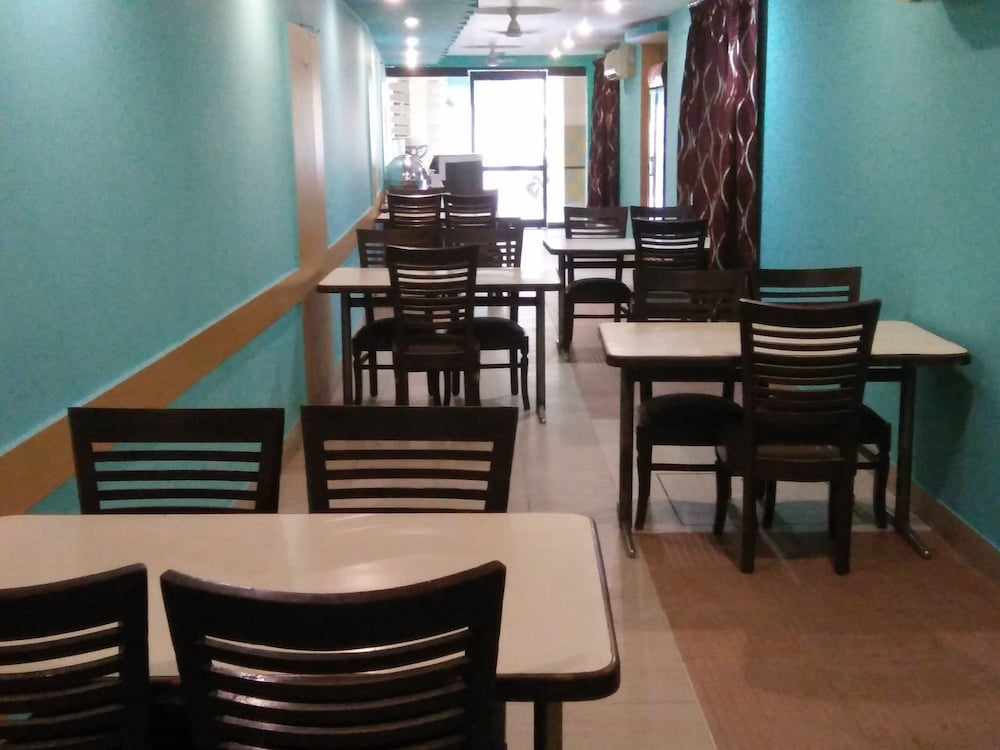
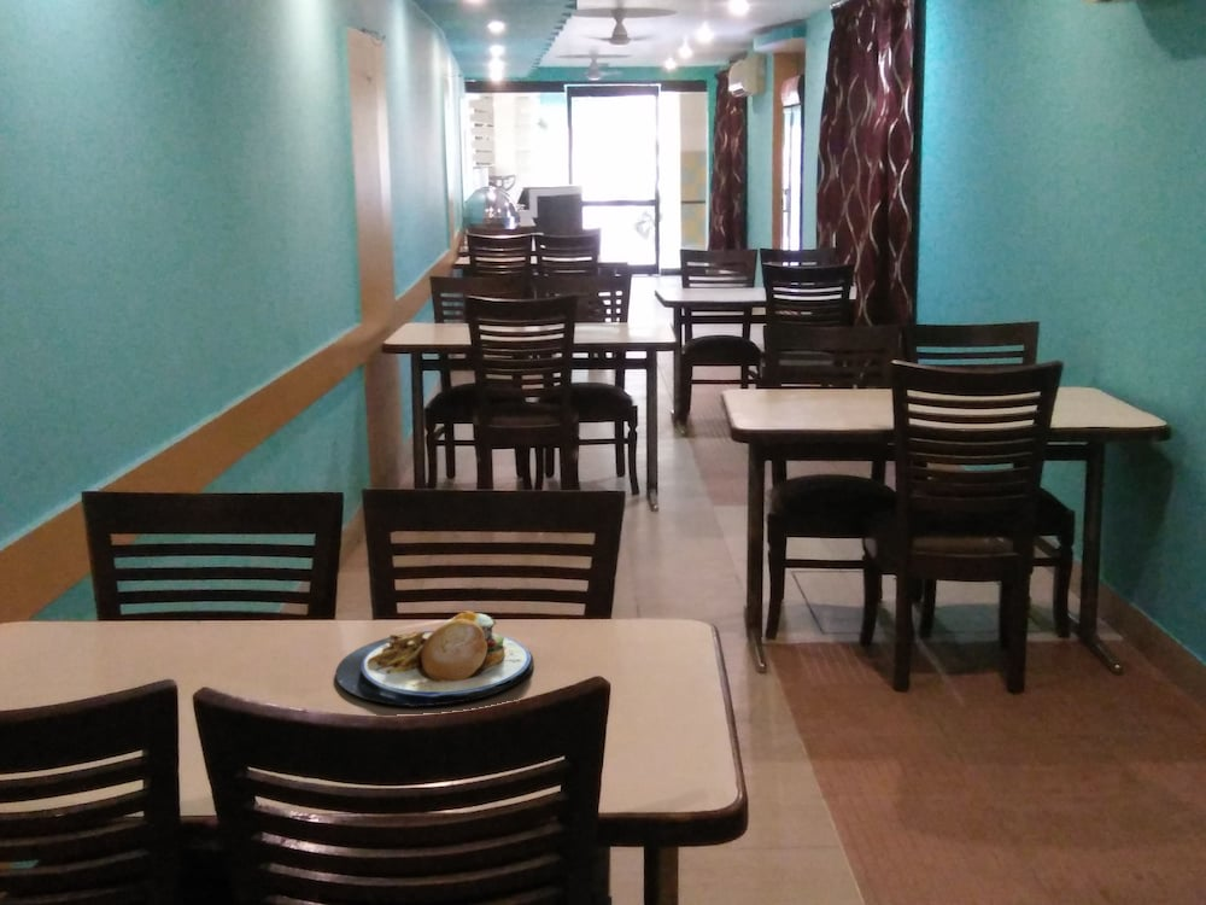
+ plate [335,611,535,708]
